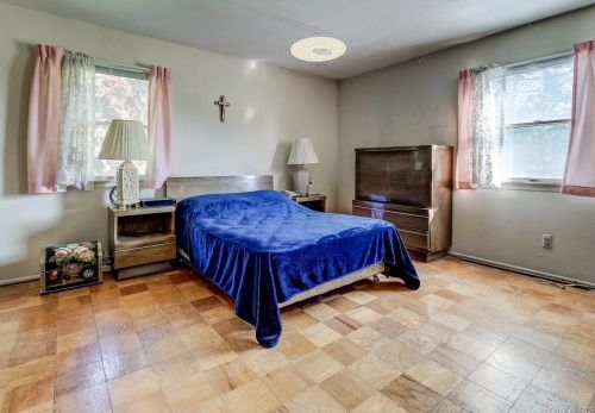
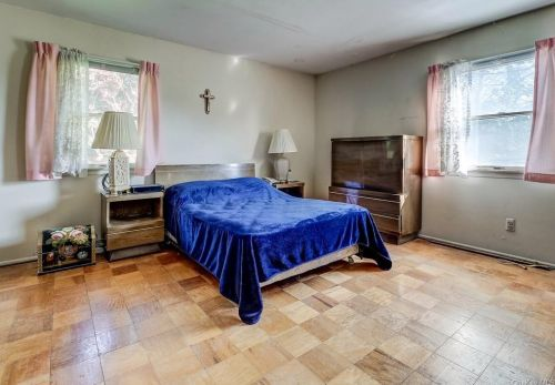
- ceiling light [289,36,347,63]
